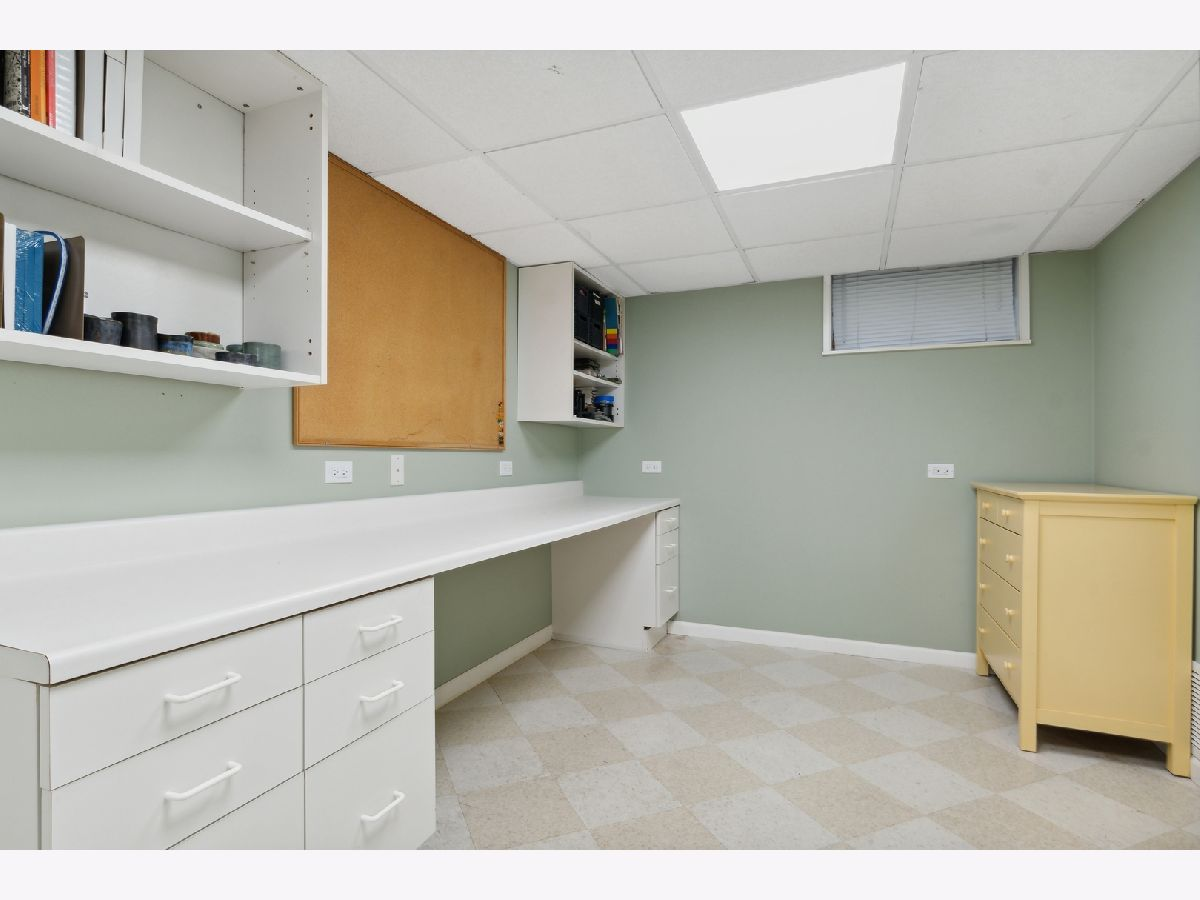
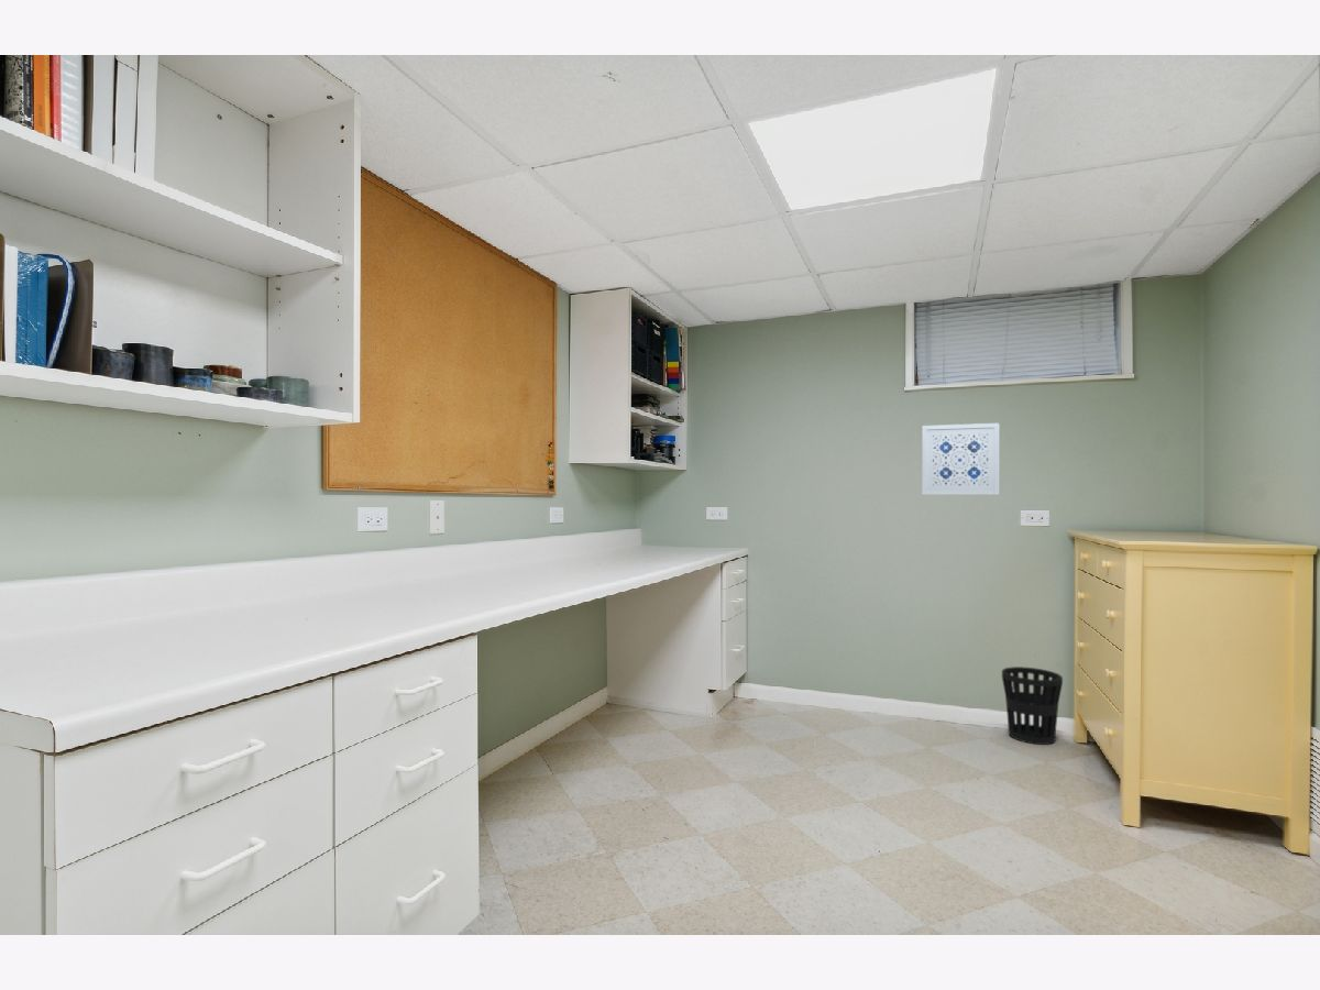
+ wastebasket [1001,666,1064,746]
+ wall art [921,422,1000,496]
